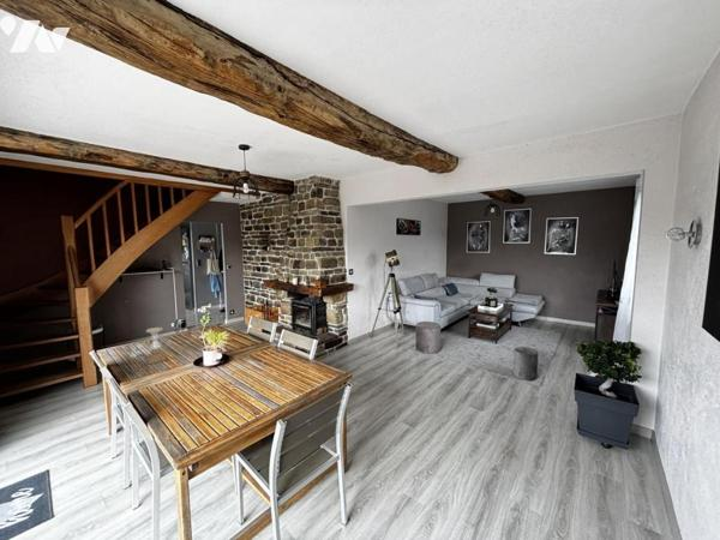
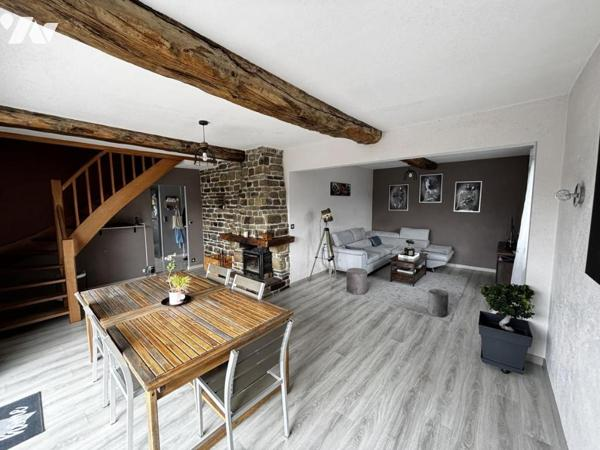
- candle holder [145,326,168,365]
